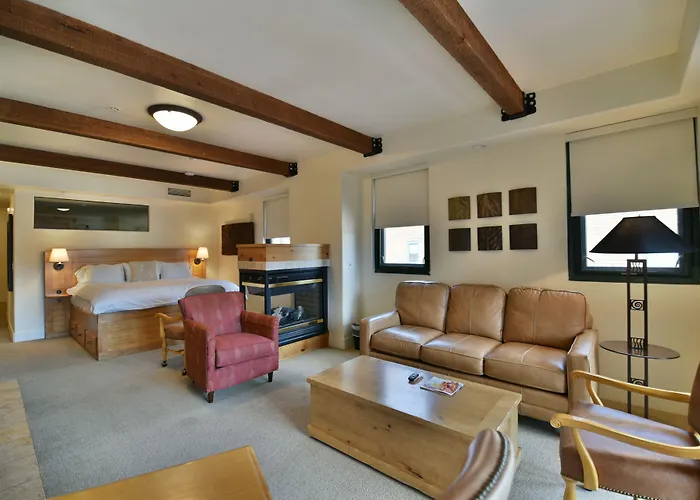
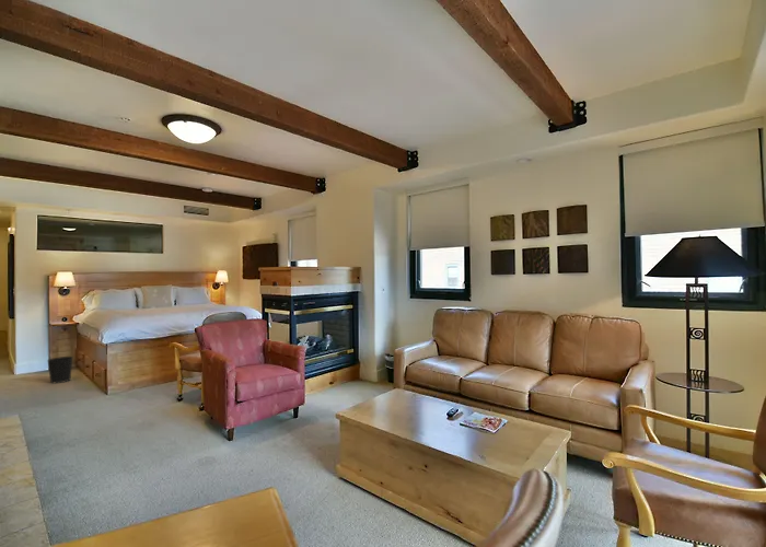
+ wastebasket [46,356,74,384]
